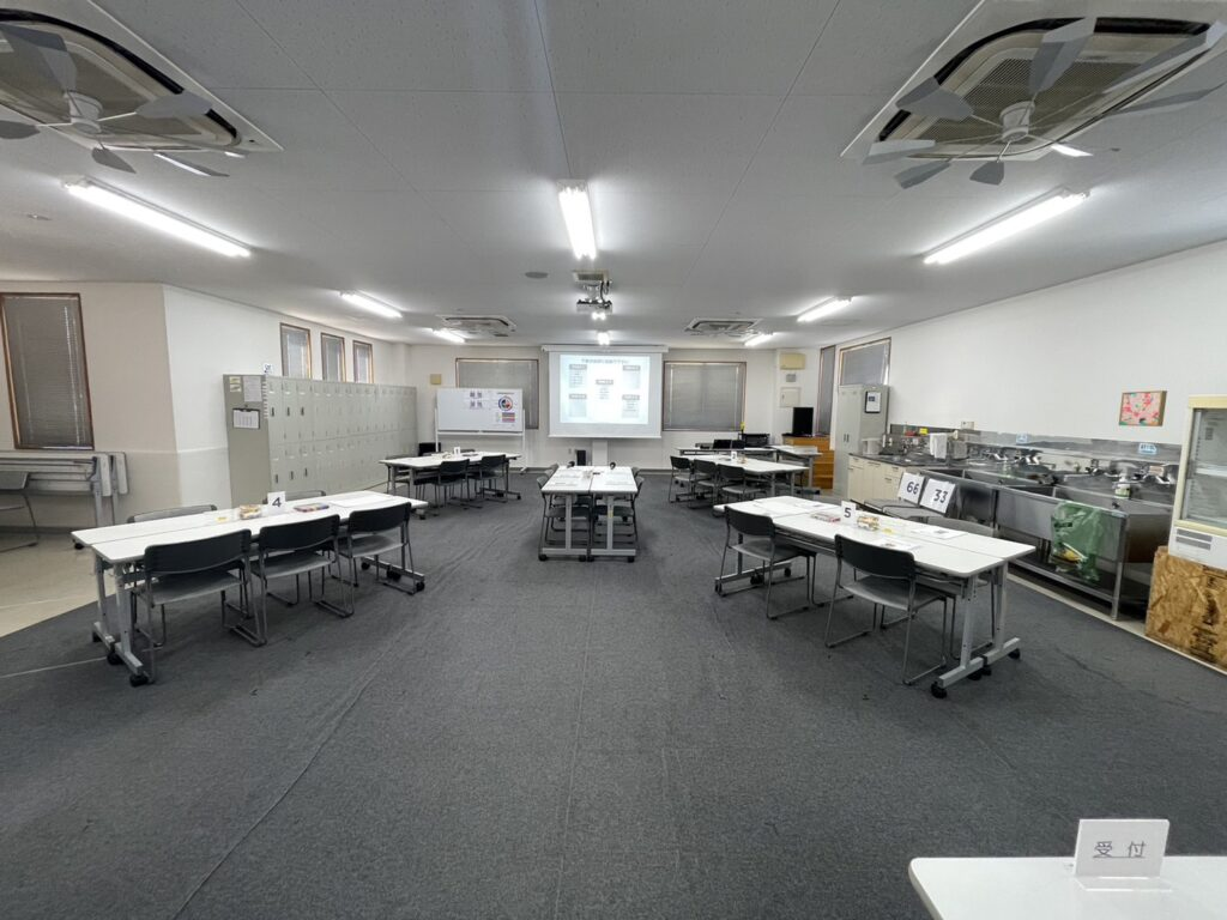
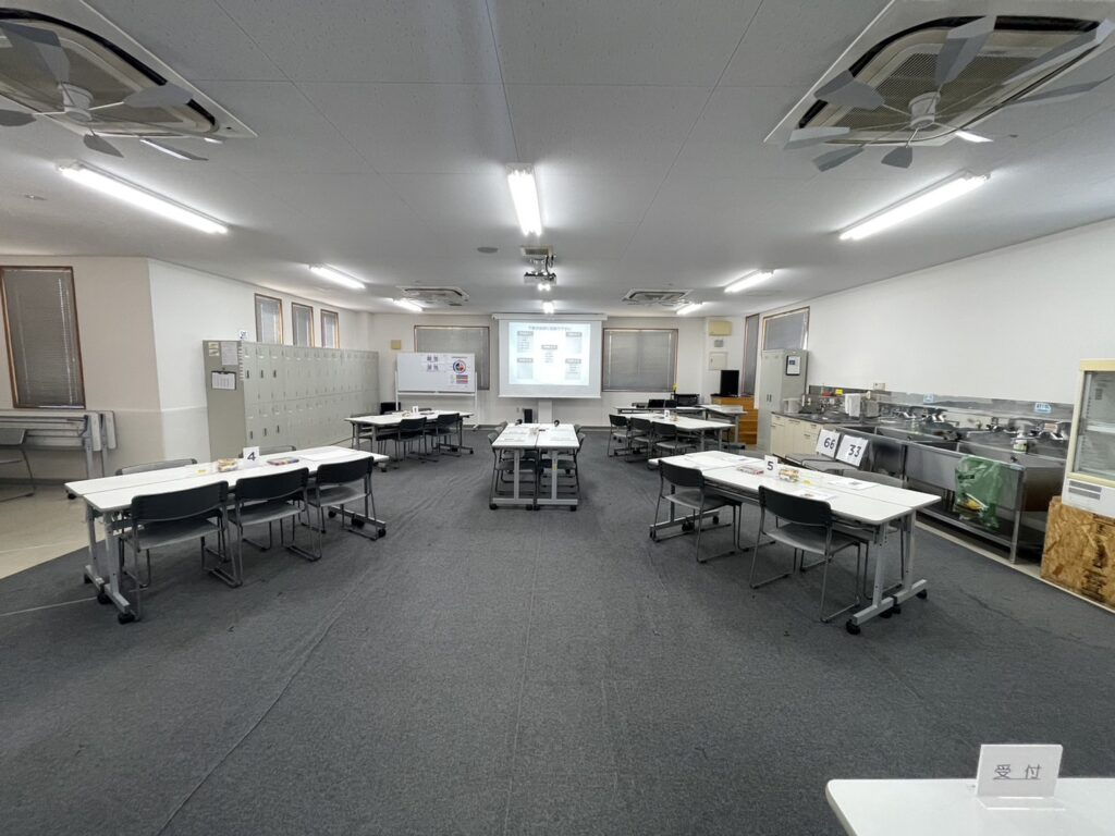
- wall art [1118,389,1168,428]
